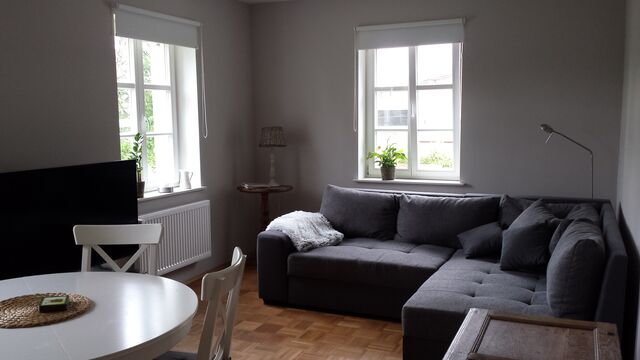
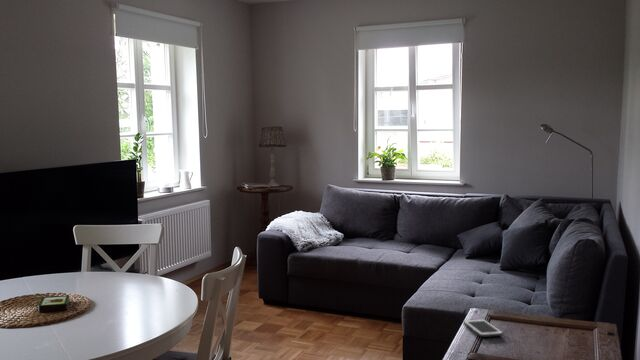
+ cell phone [462,318,504,338]
